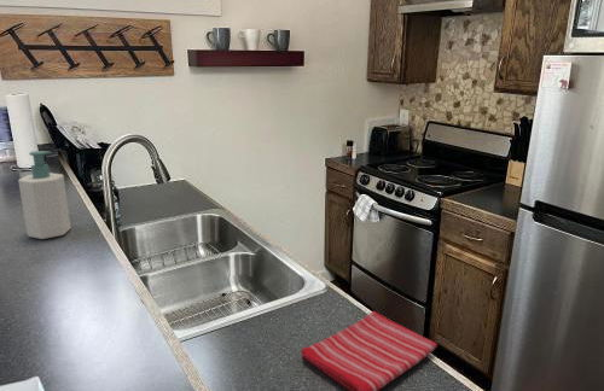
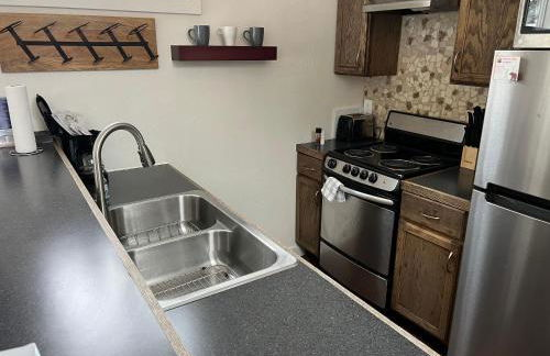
- soap bottle [17,150,72,240]
- dish towel [300,310,439,391]
